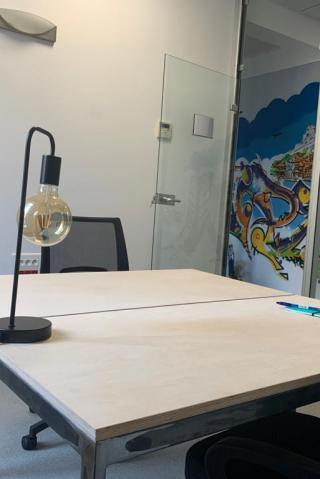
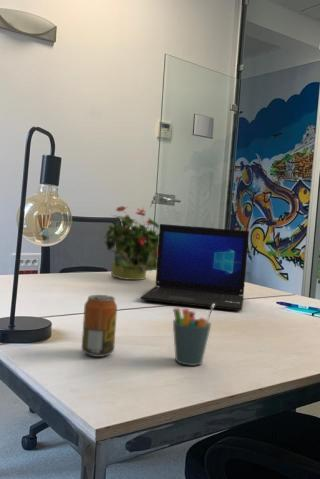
+ laptop [139,223,250,312]
+ pen holder [172,304,215,367]
+ potted plant [103,205,160,281]
+ beverage can [81,294,118,358]
